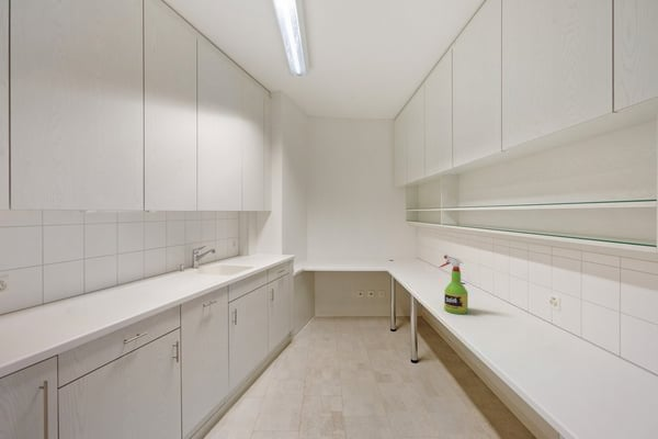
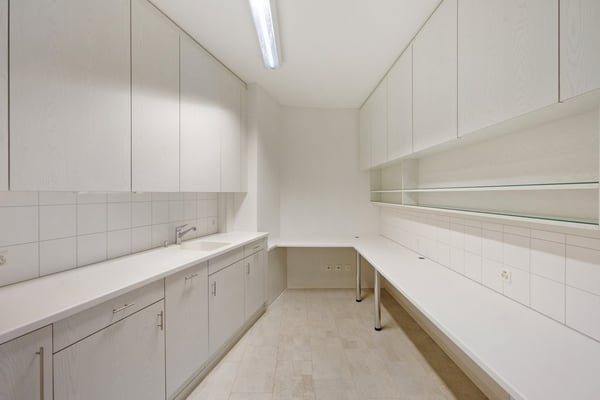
- spray bottle [438,254,468,315]
